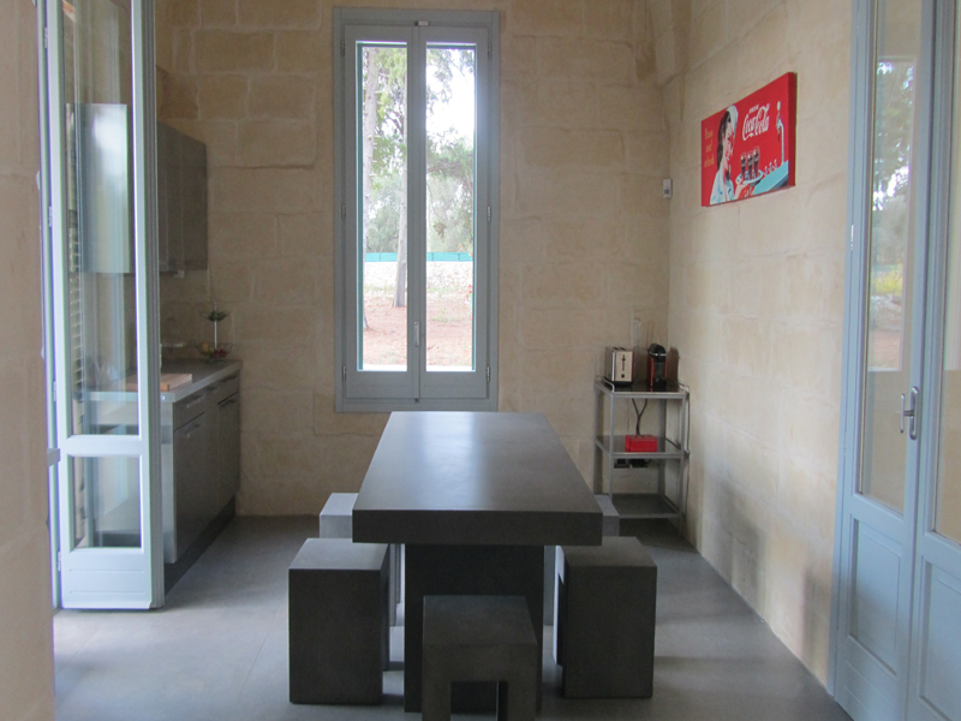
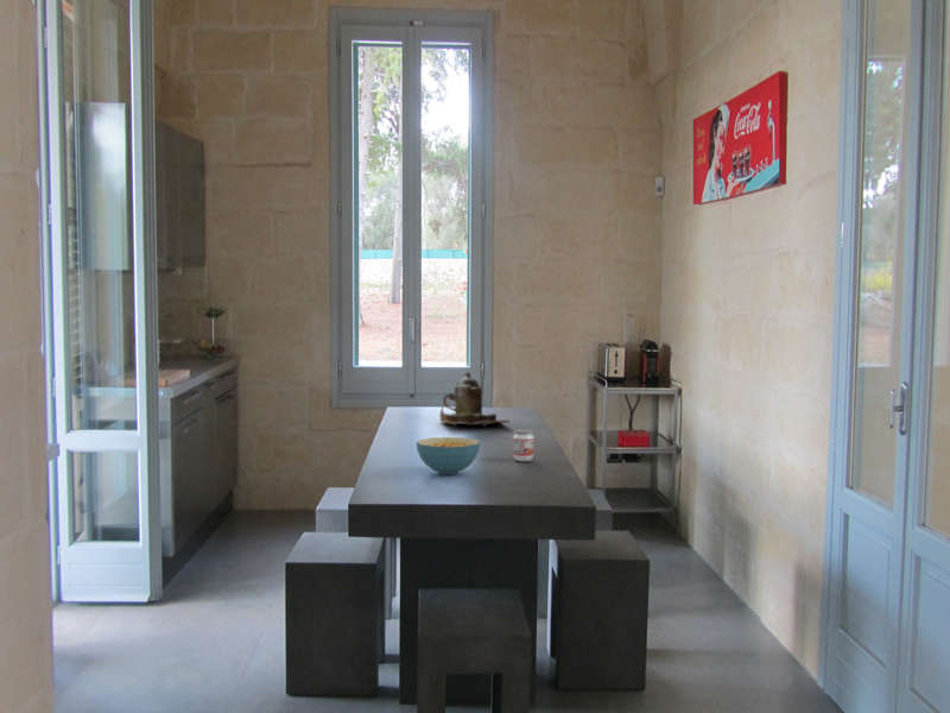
+ jam [512,428,536,462]
+ cereal bowl [416,436,481,475]
+ teapot [438,372,511,428]
